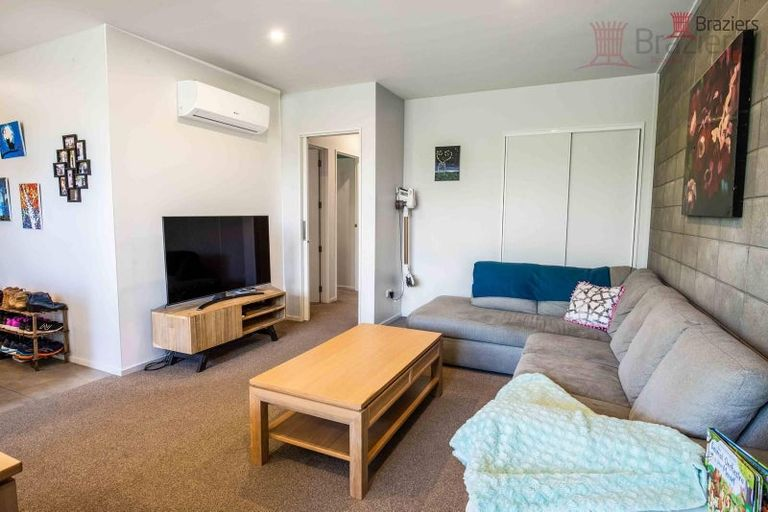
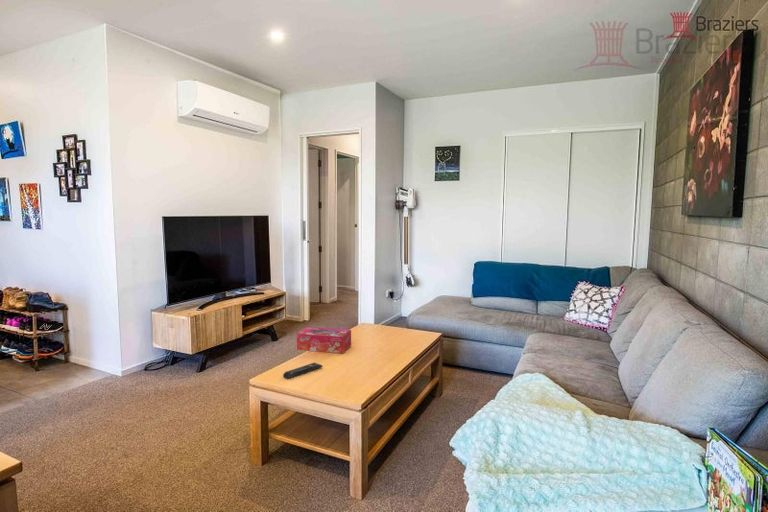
+ remote control [282,362,323,380]
+ tissue box [296,326,352,354]
